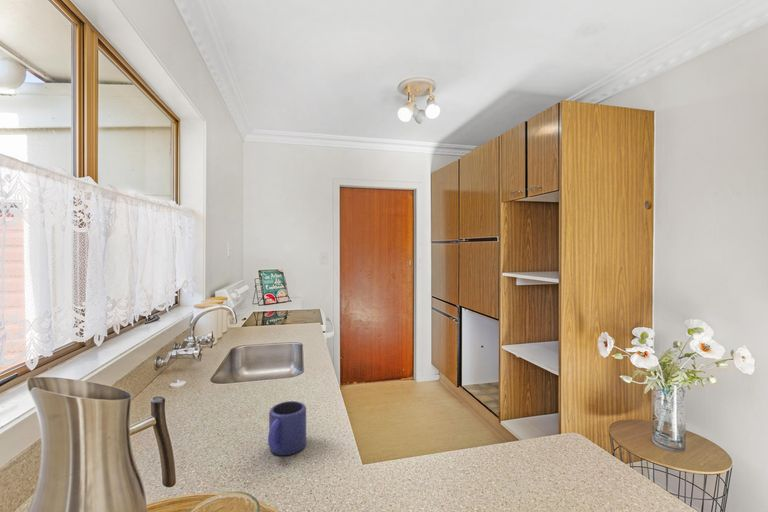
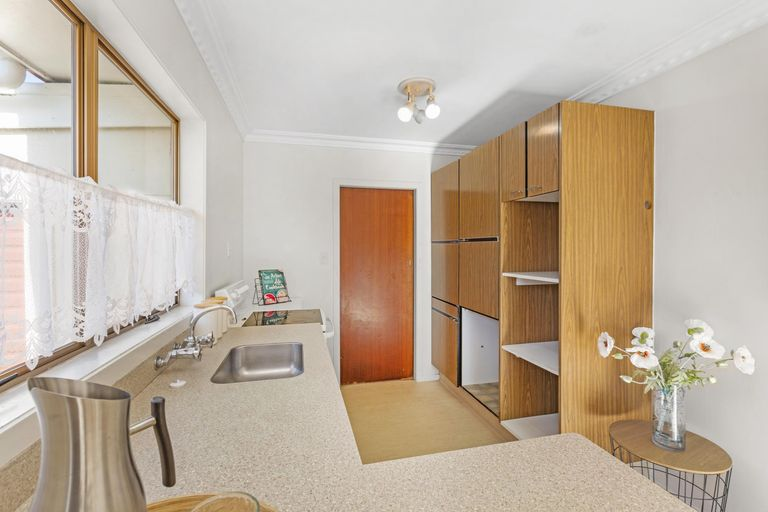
- mug [267,400,307,456]
